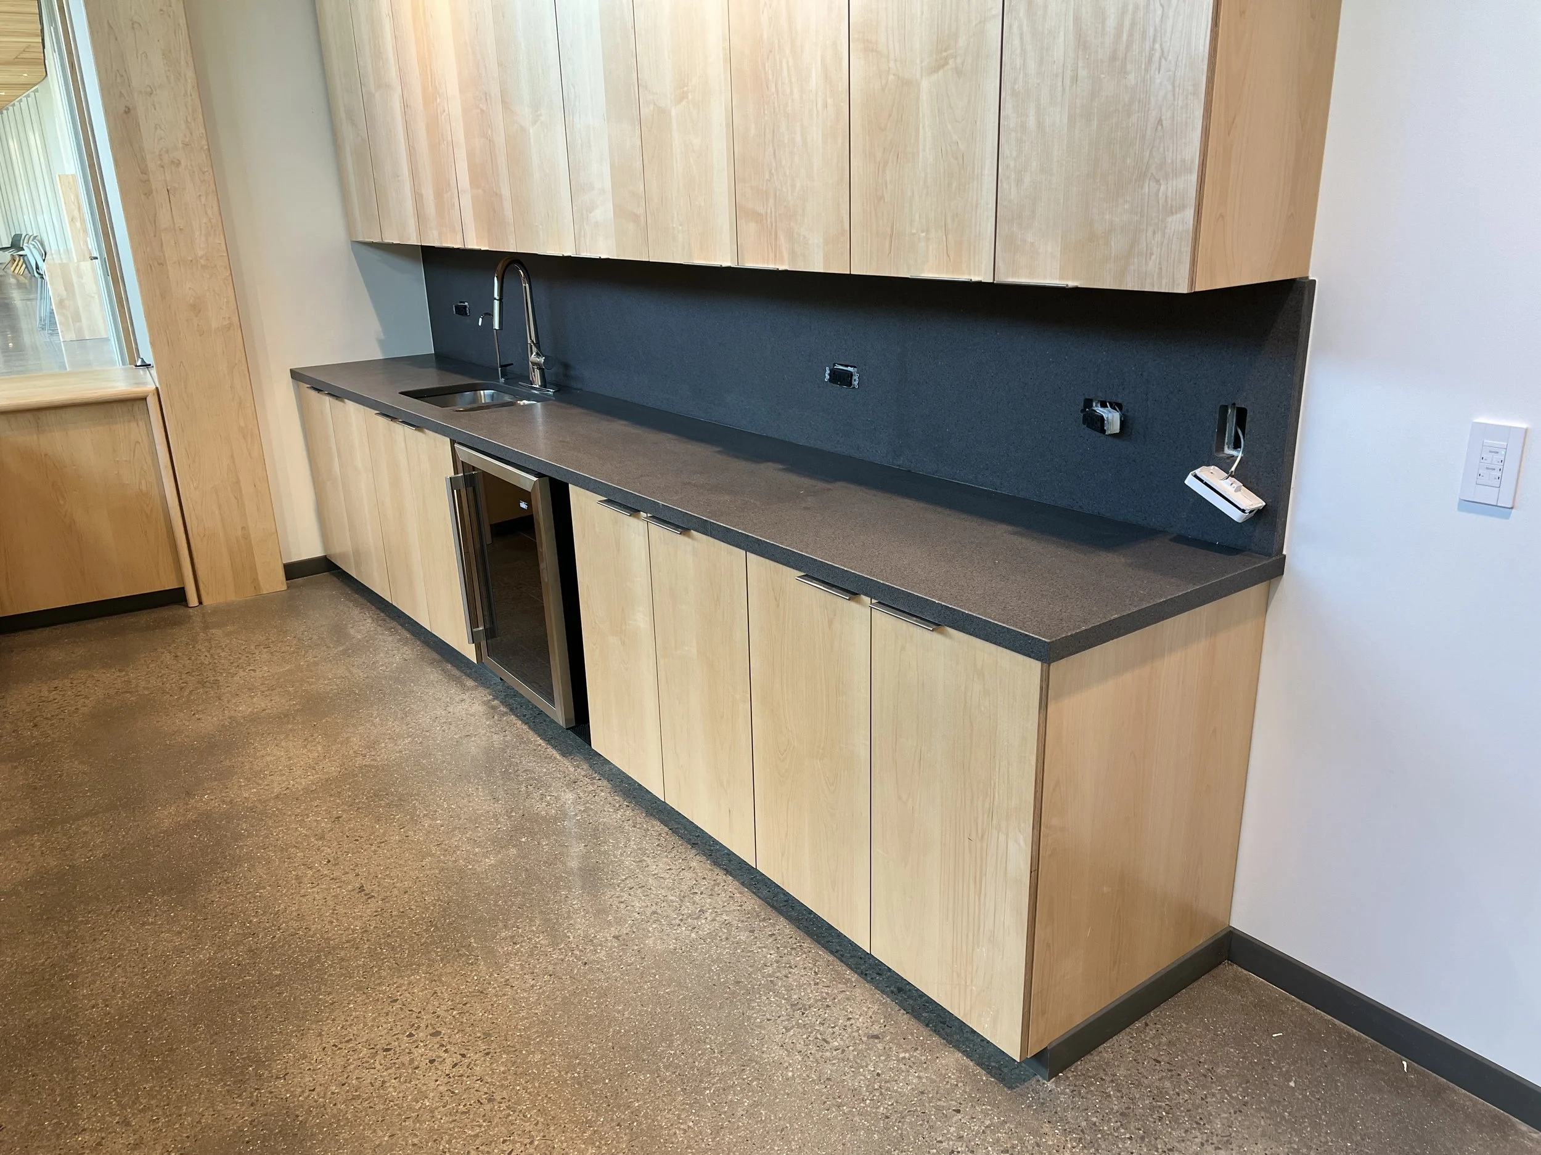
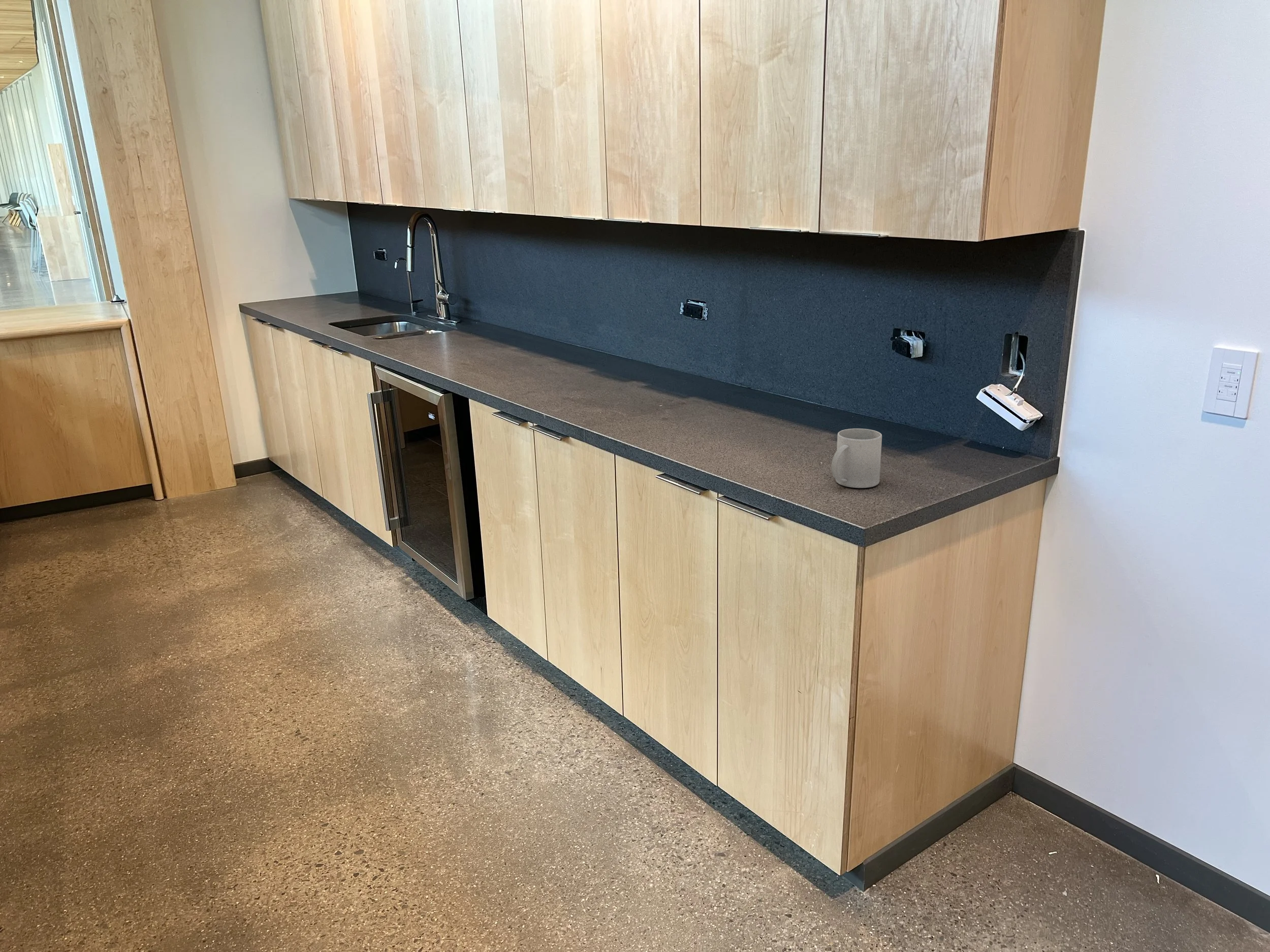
+ mug [831,428,882,488]
